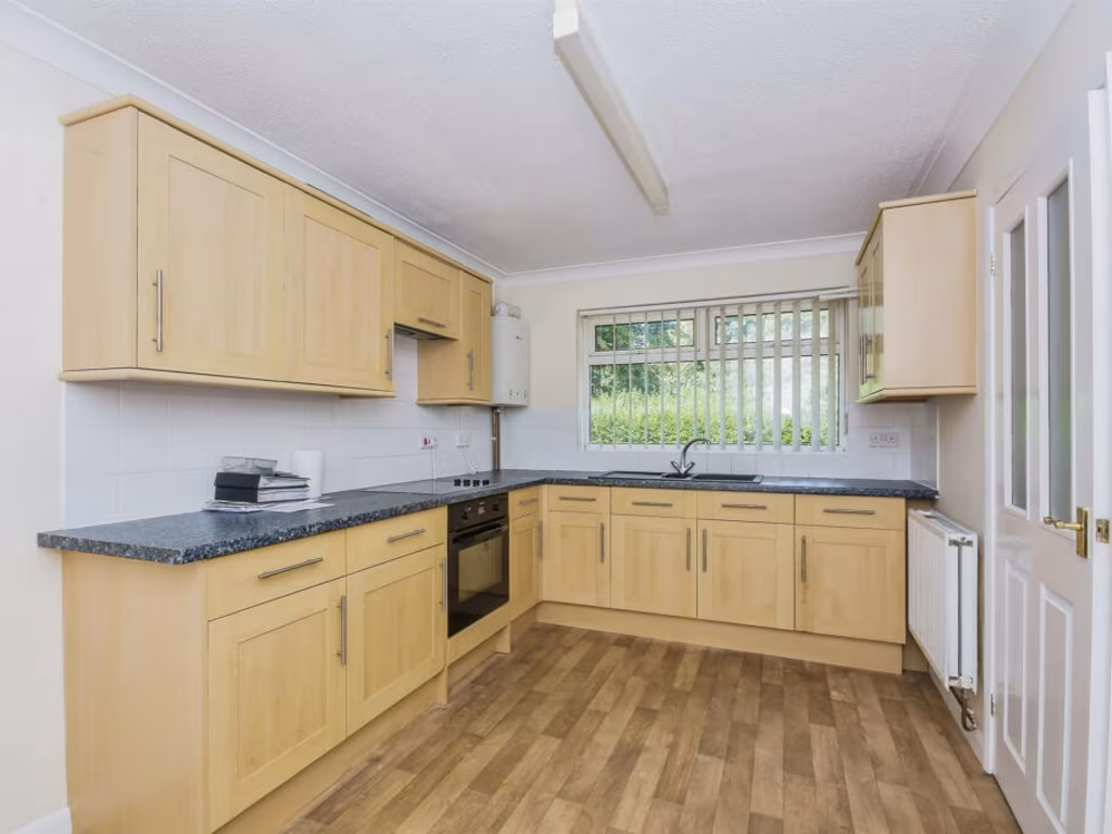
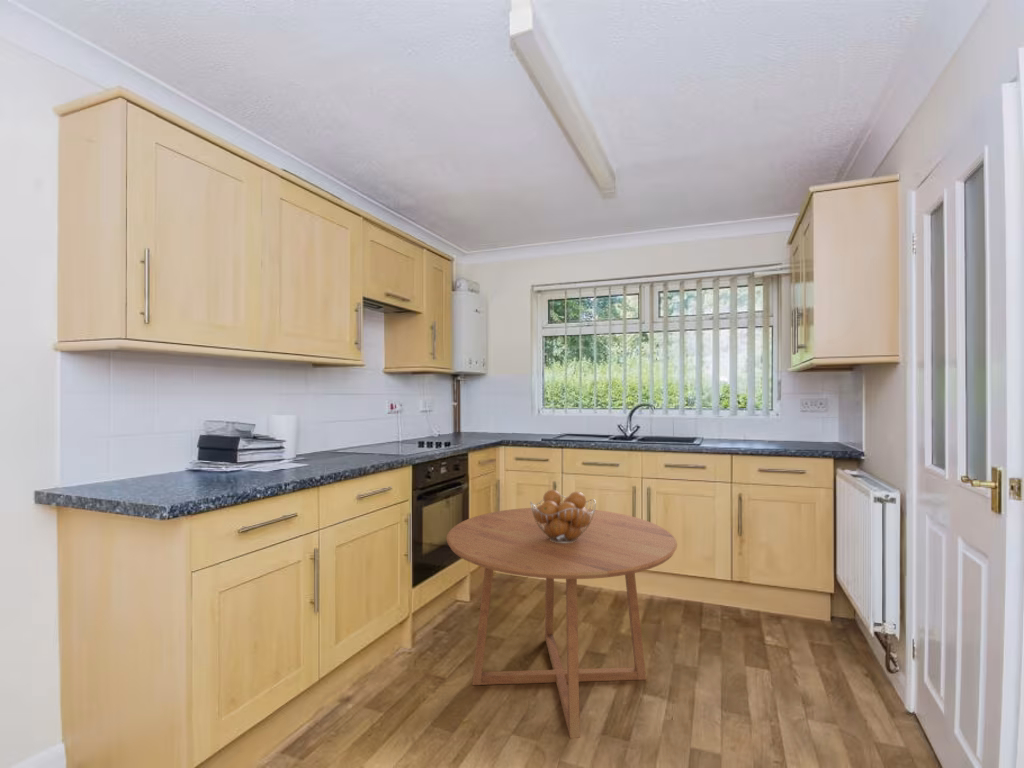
+ fruit basket [529,489,597,543]
+ dining table [446,507,678,739]
